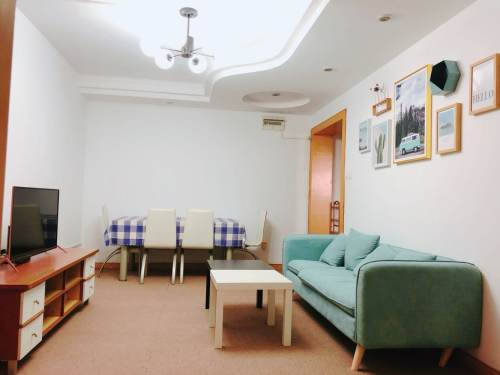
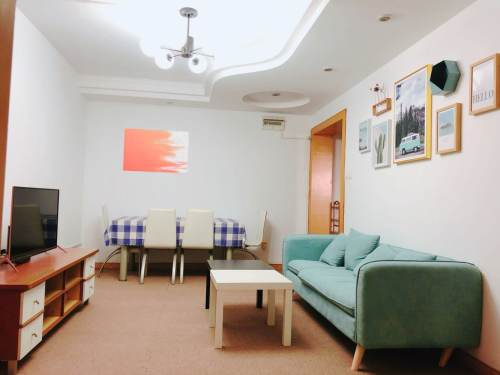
+ wall art [122,127,190,174]
